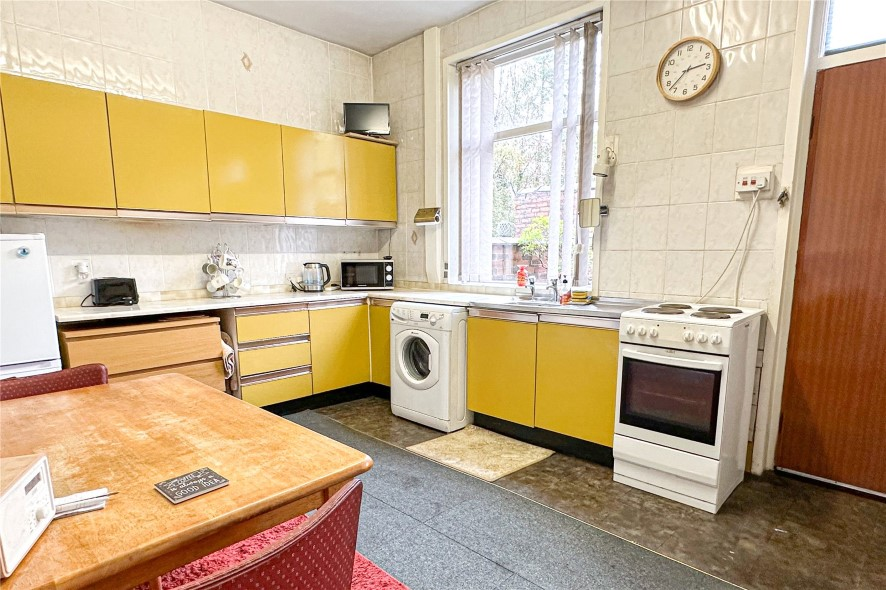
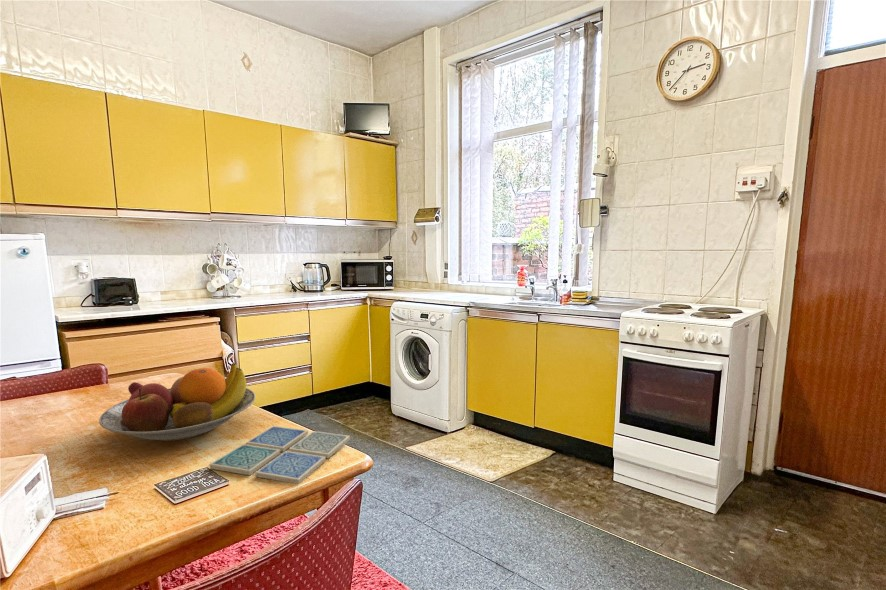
+ fruit bowl [98,362,256,442]
+ drink coaster [208,425,351,485]
